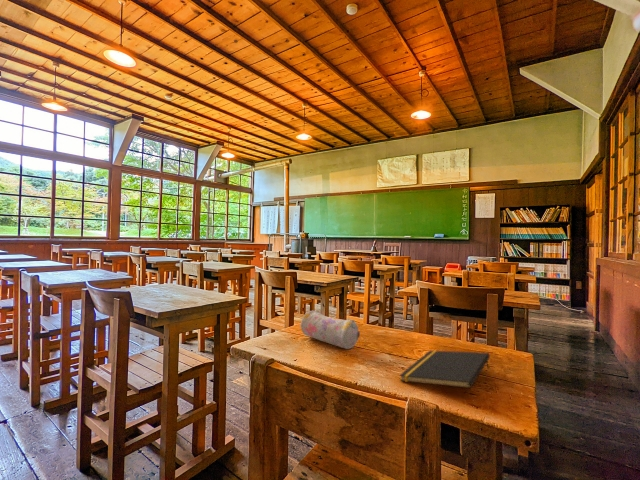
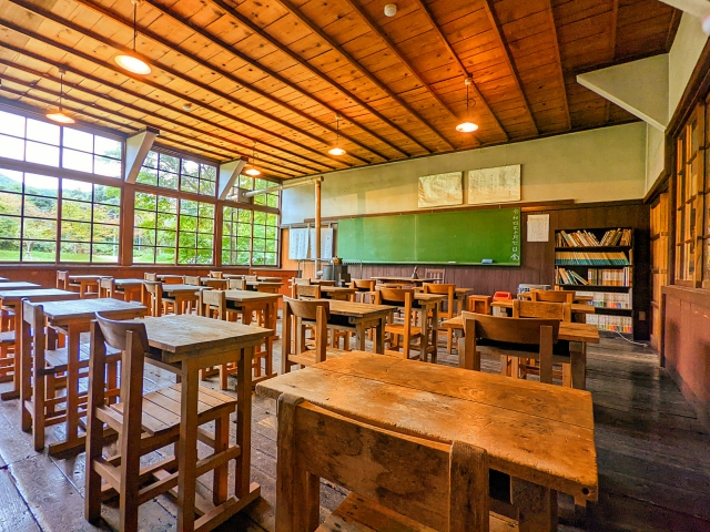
- pencil case [300,309,361,350]
- notepad [398,350,491,389]
